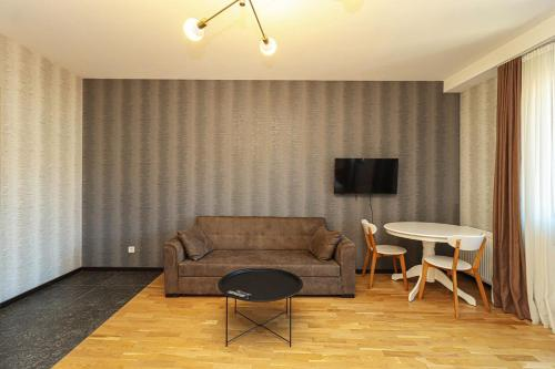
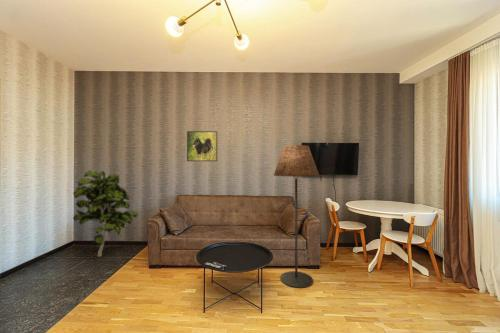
+ floor lamp [273,144,320,289]
+ indoor plant [72,169,139,258]
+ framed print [186,130,218,162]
